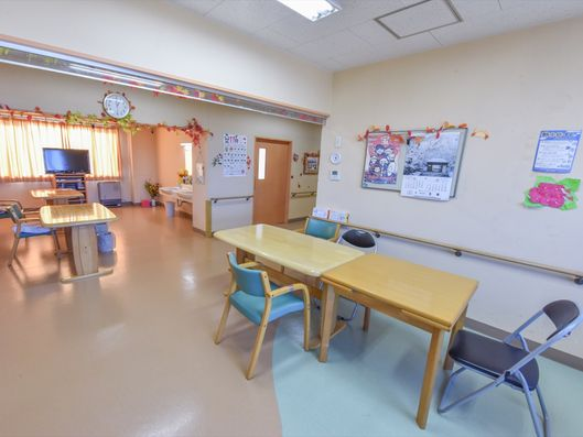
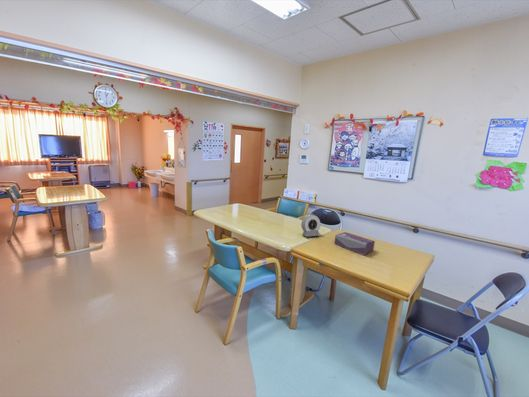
+ alarm clock [300,213,321,238]
+ tissue box [333,231,376,256]
